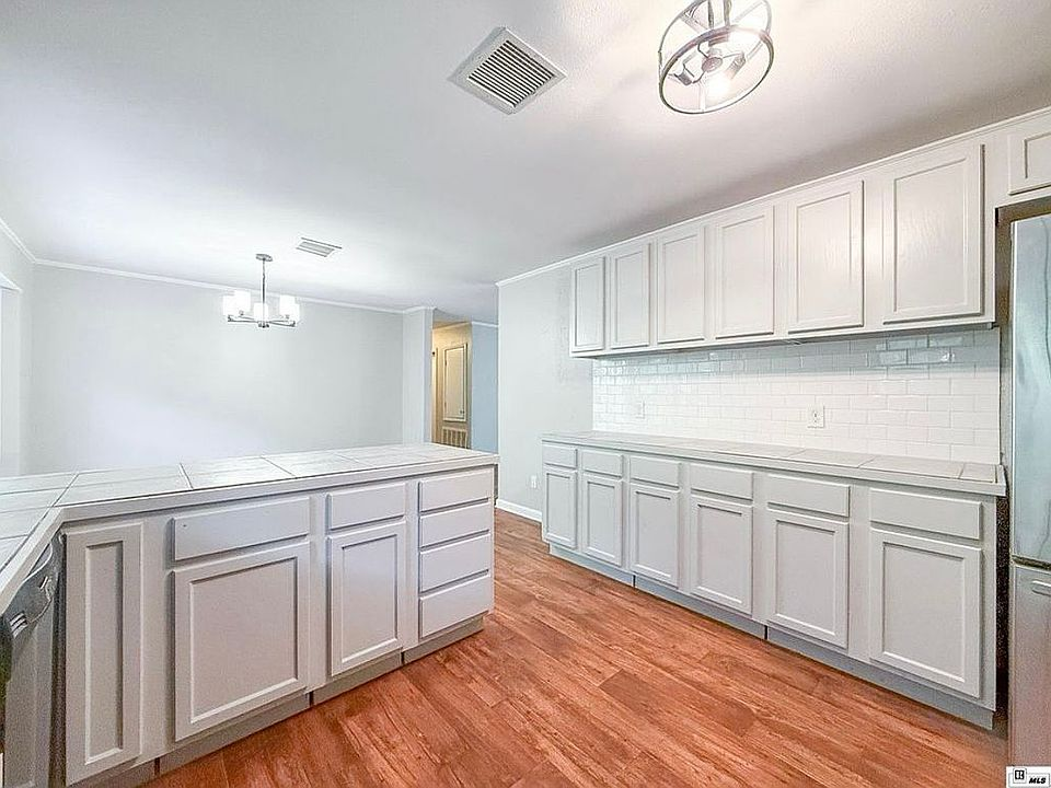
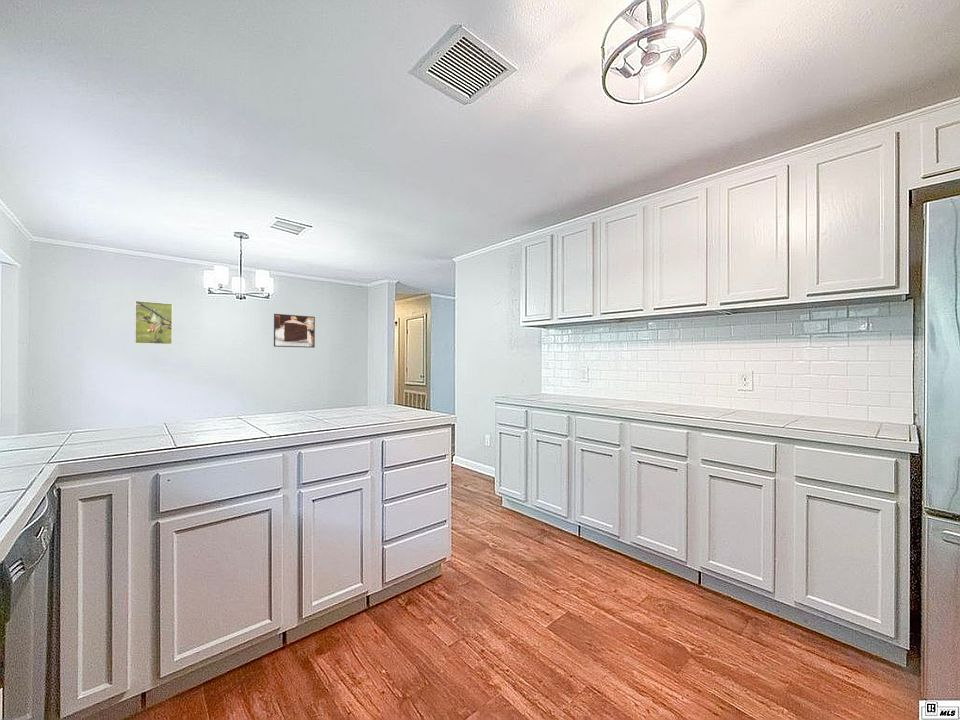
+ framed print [273,313,316,349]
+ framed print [134,300,173,345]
